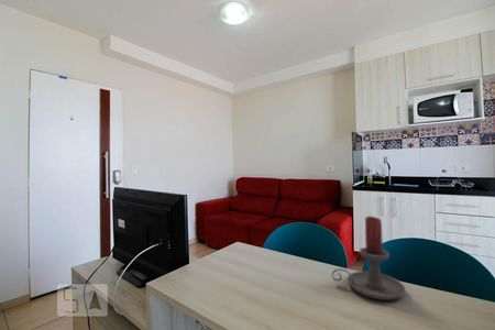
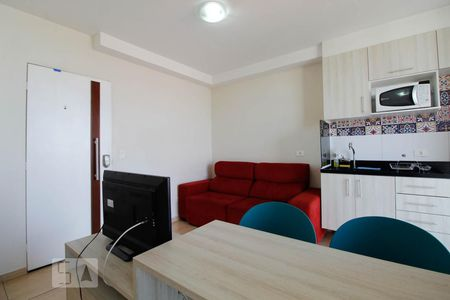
- candle holder [331,216,407,301]
